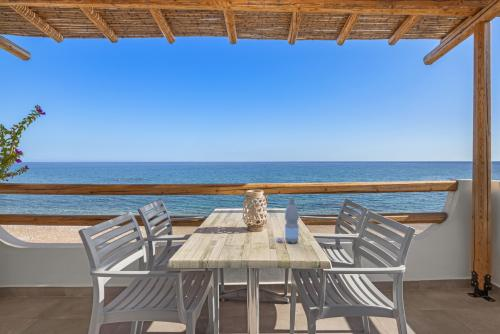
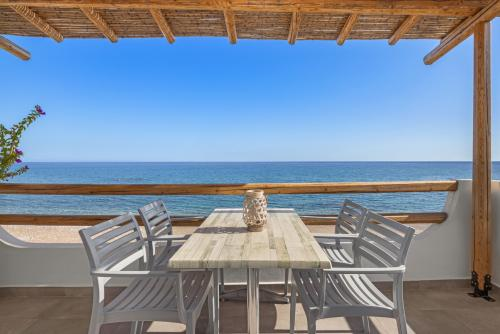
- water bottle [275,198,300,244]
